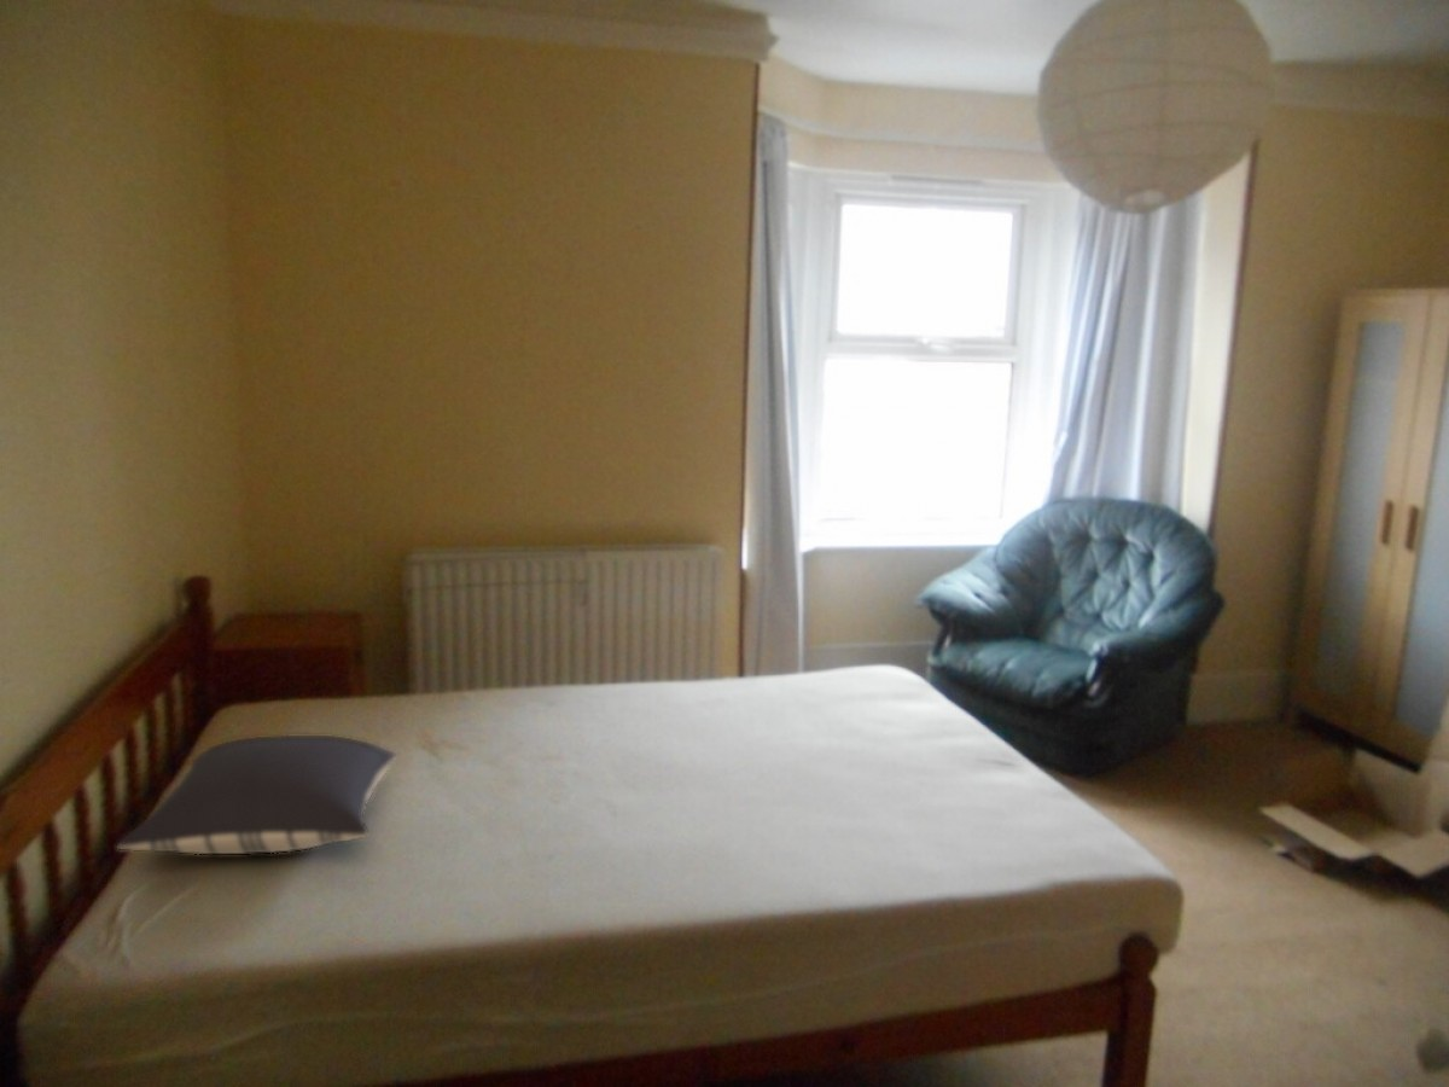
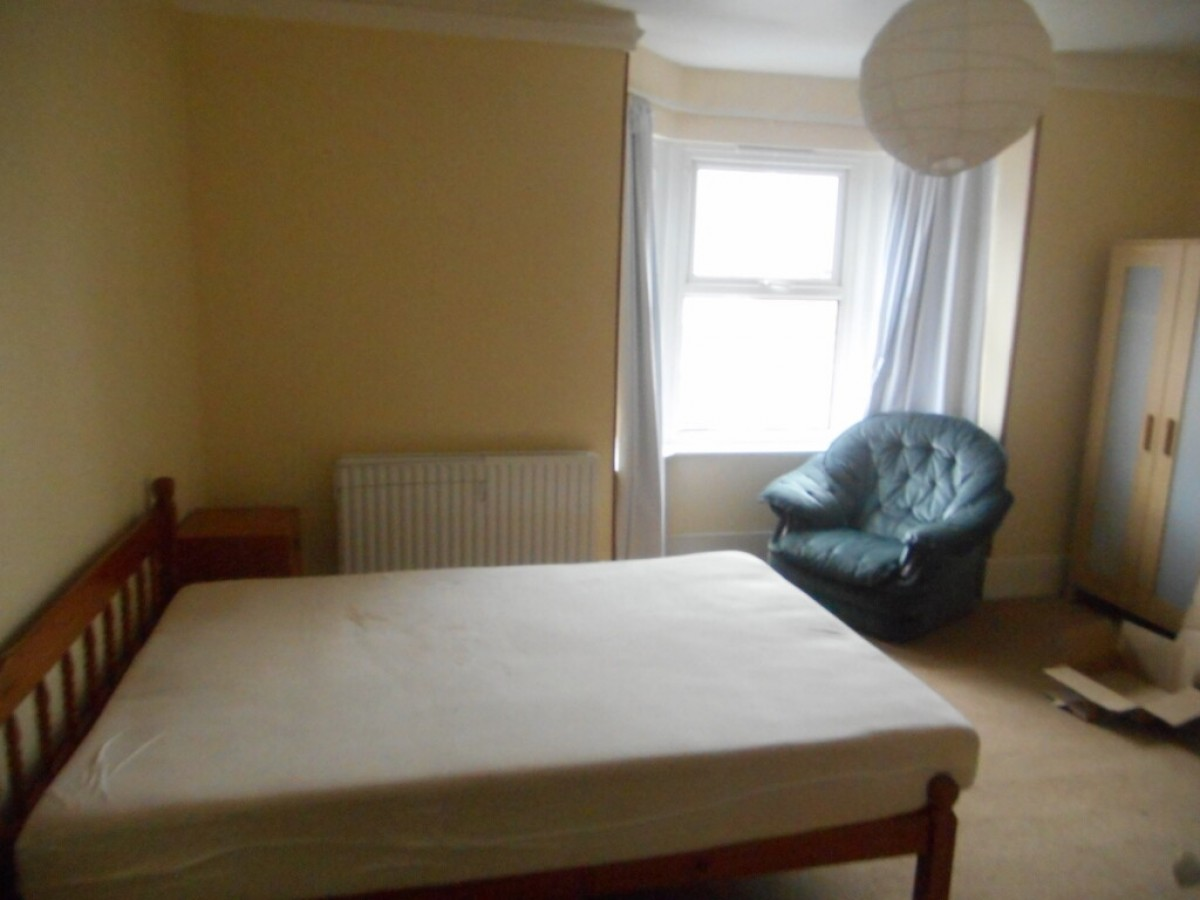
- pillow [116,734,397,855]
